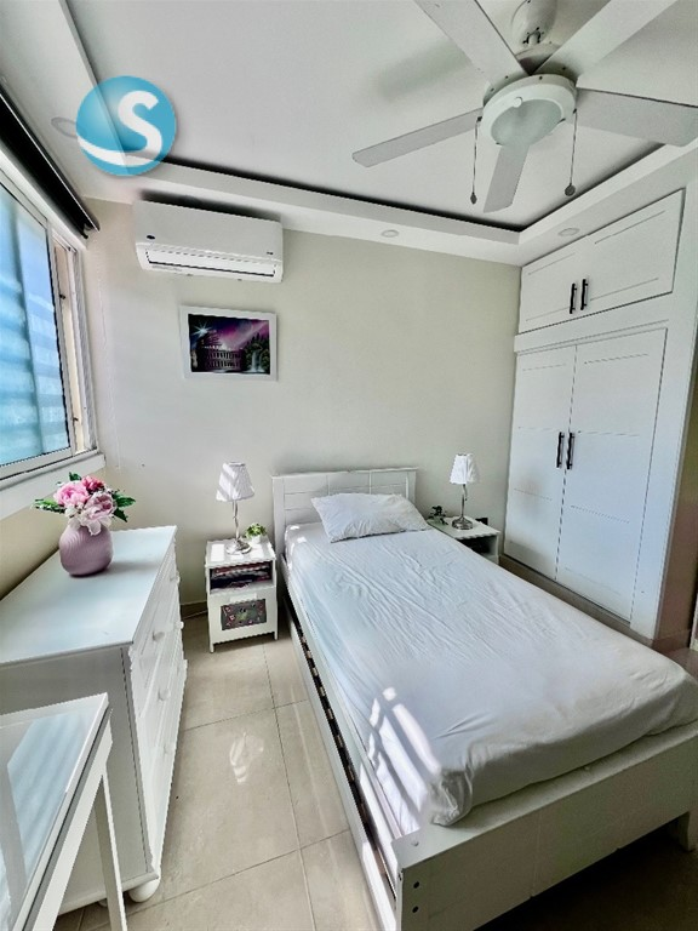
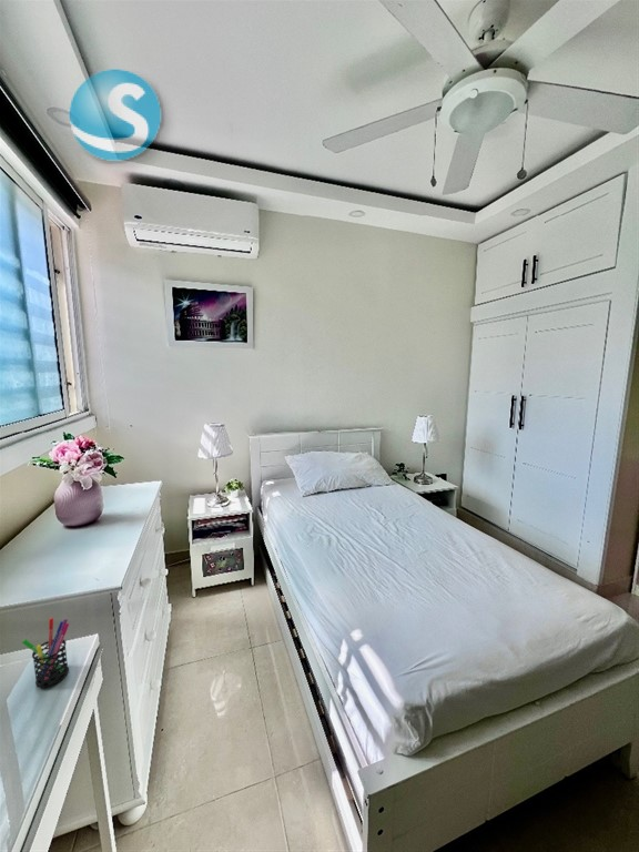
+ pen holder [21,617,70,689]
